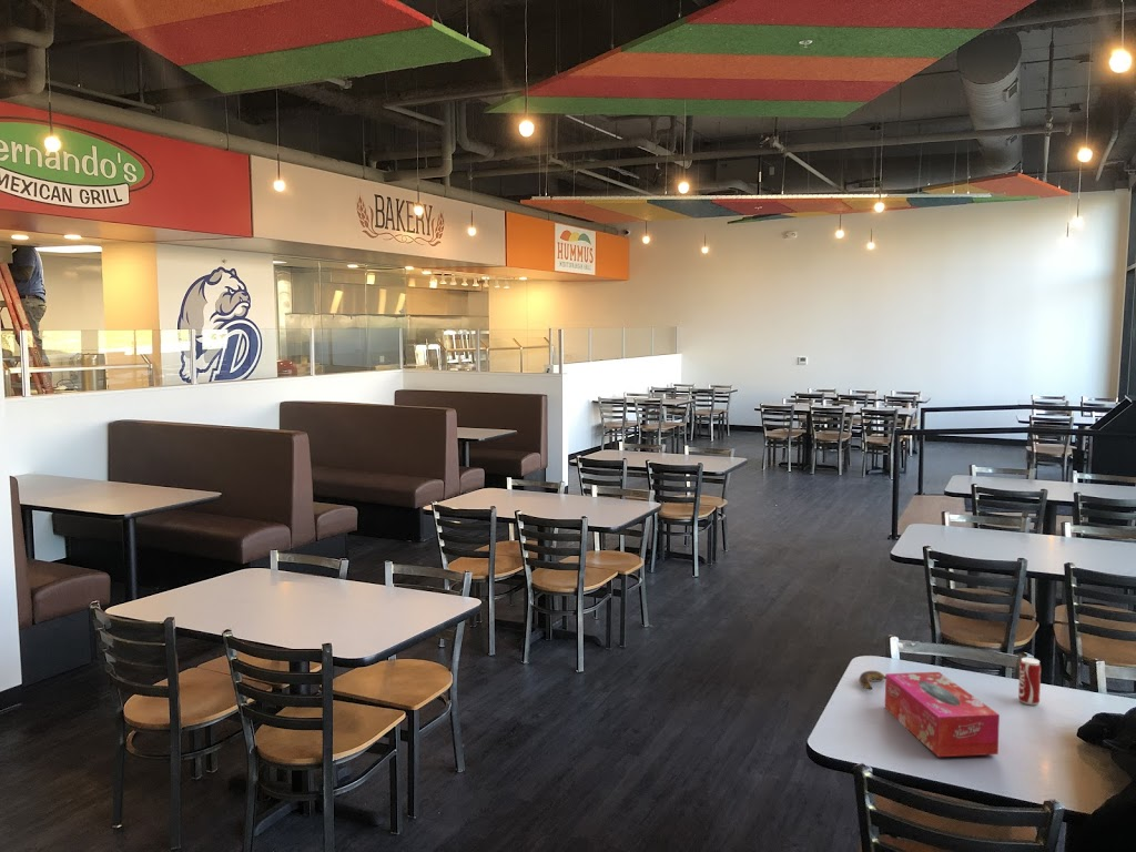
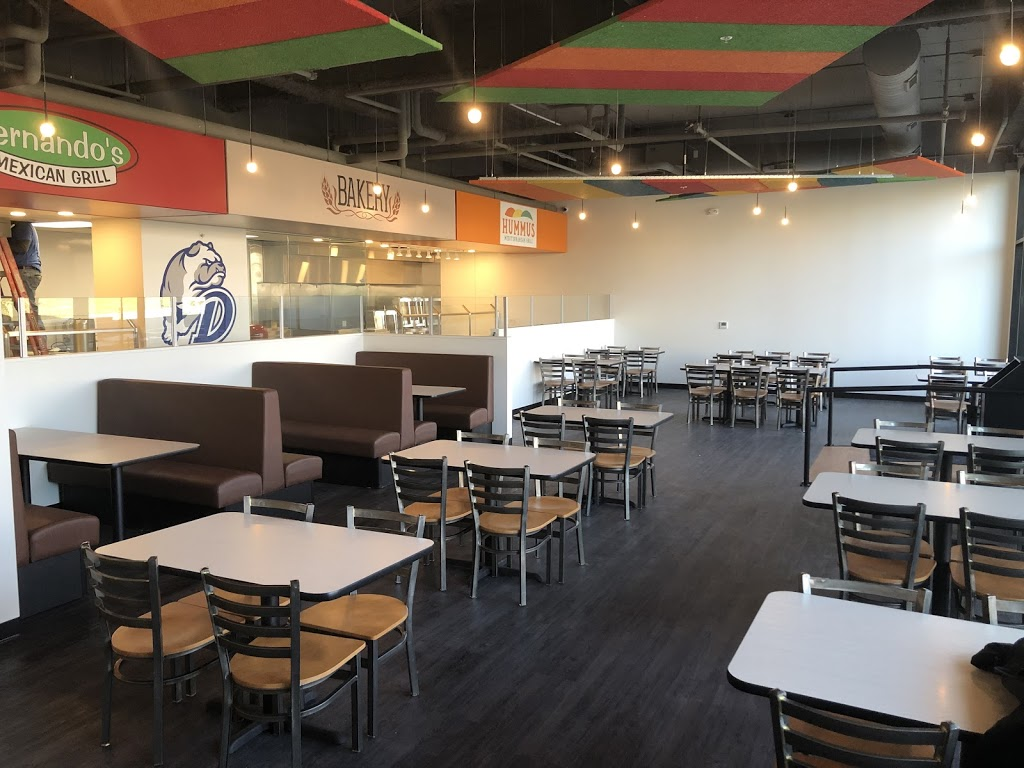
- tissue box [884,671,1001,758]
- soda can [1017,657,1042,707]
- banana [858,670,885,691]
